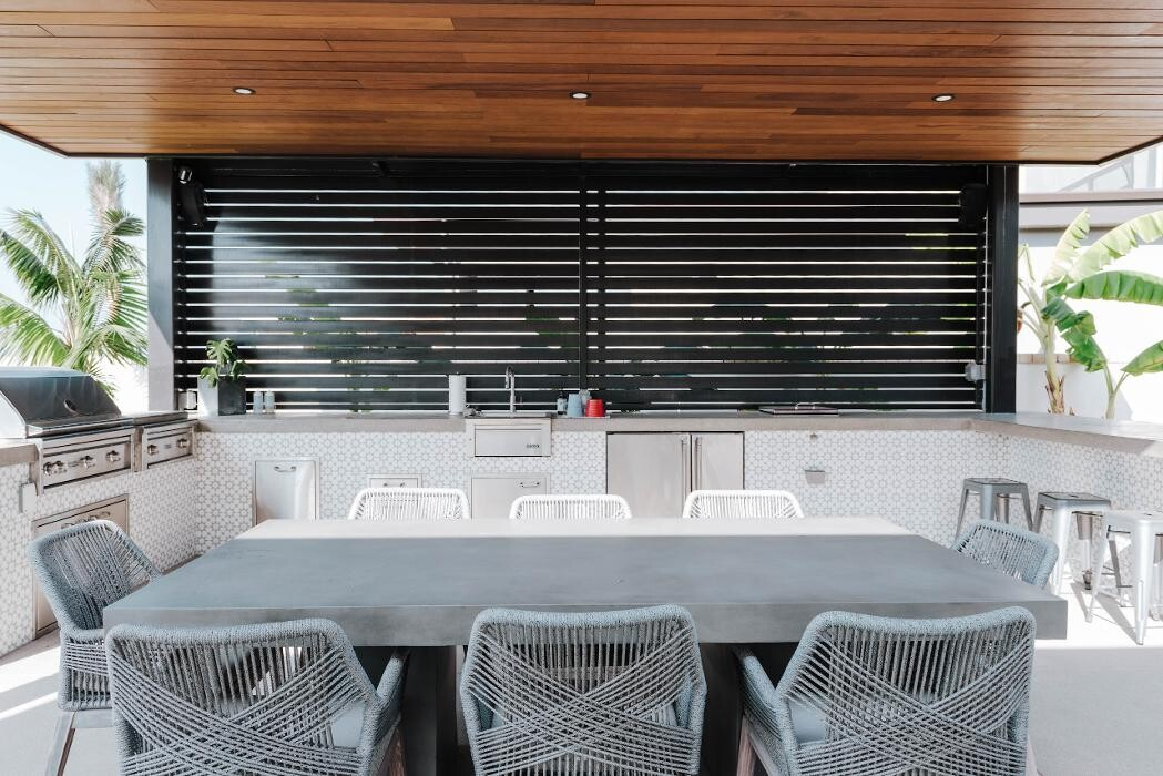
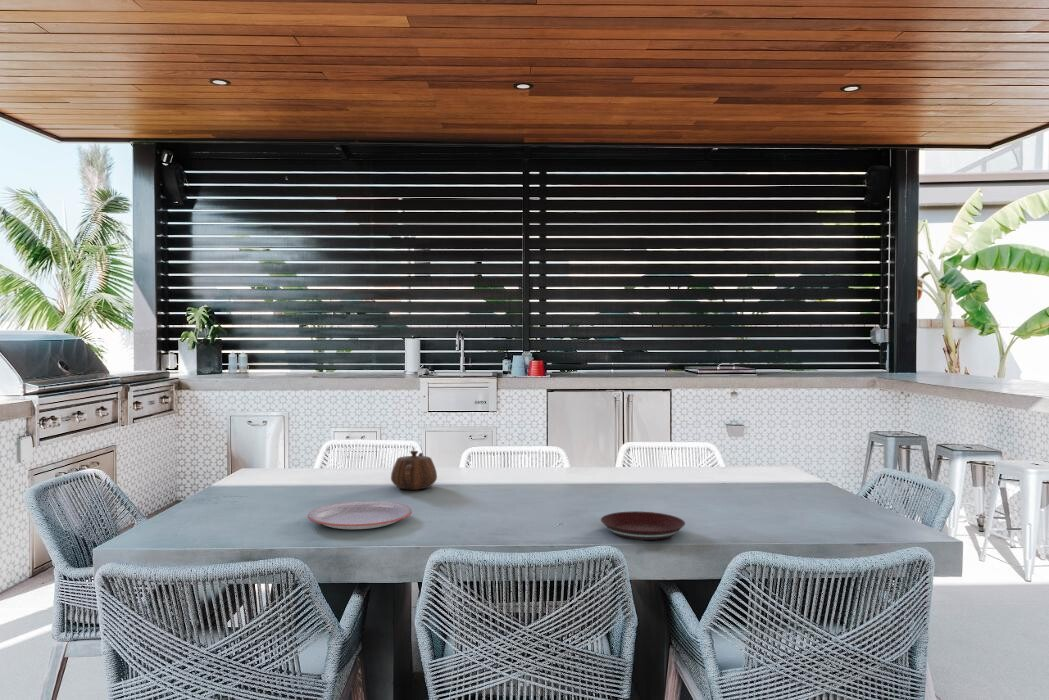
+ plate [307,500,413,530]
+ teapot [390,450,438,491]
+ plate [600,510,686,541]
